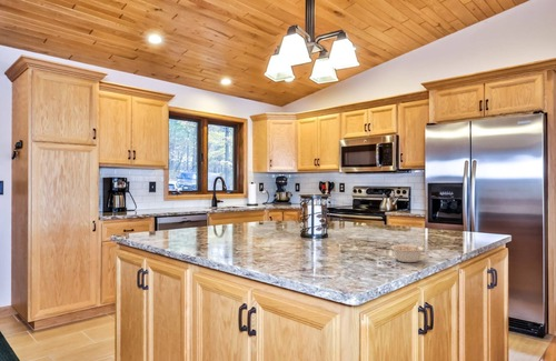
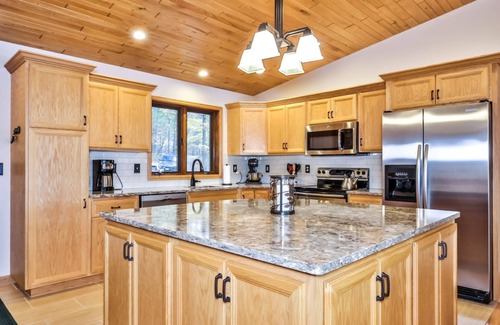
- legume [390,242,426,263]
